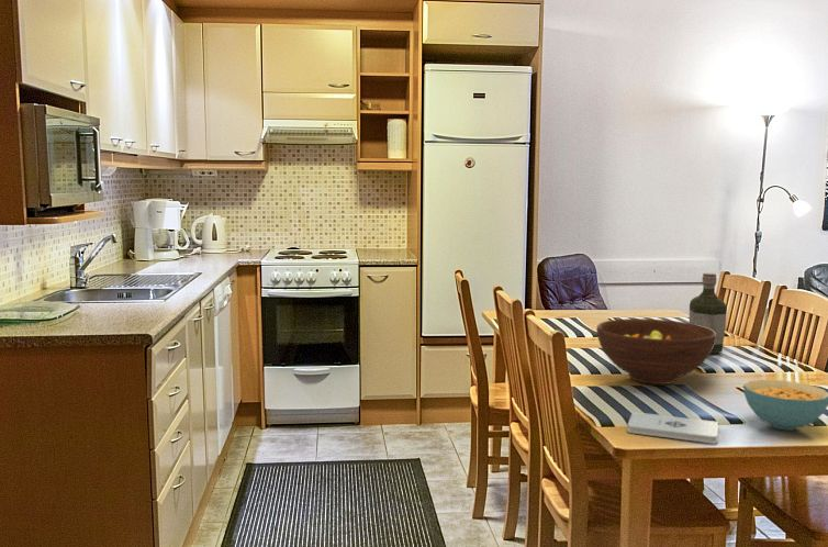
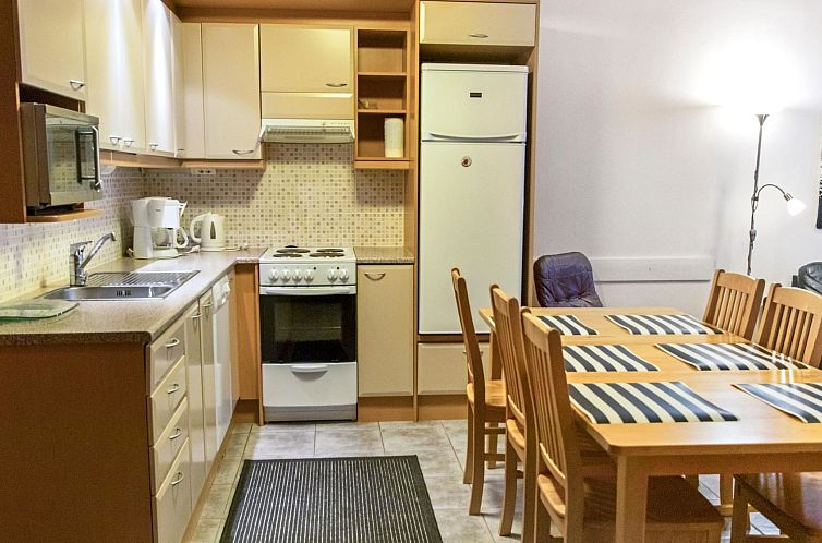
- notepad [626,411,719,444]
- cereal bowl [742,379,828,432]
- bottle [689,272,728,355]
- fruit bowl [595,317,716,386]
